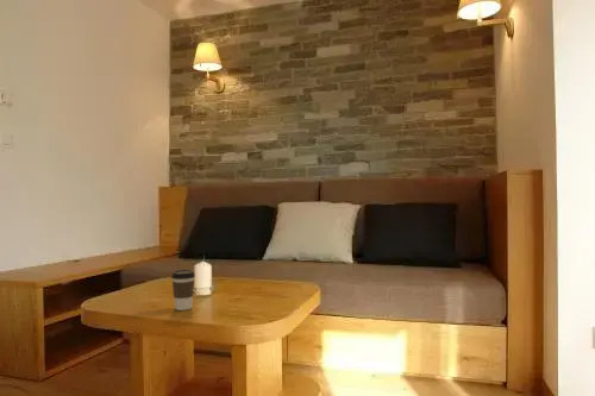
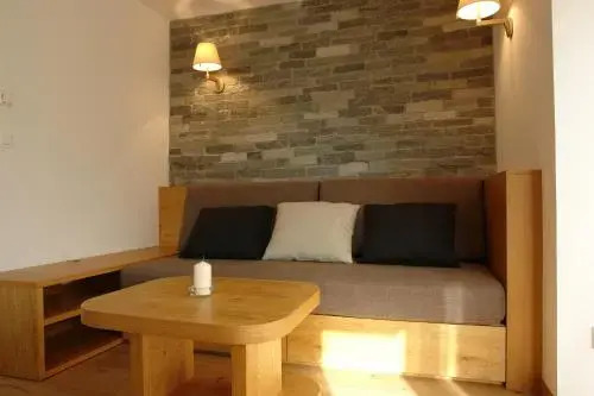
- coffee cup [170,269,196,312]
